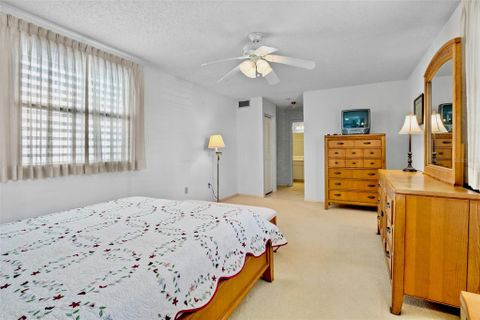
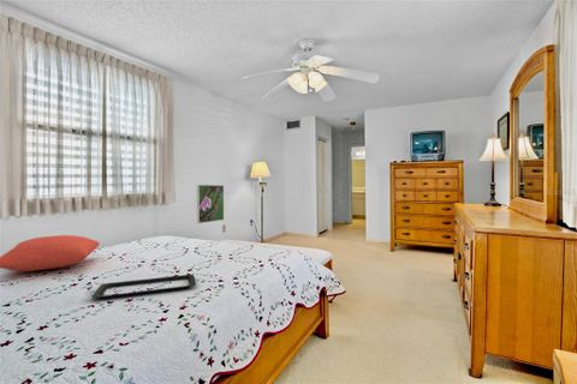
+ serving tray [90,274,197,300]
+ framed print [196,184,225,224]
+ cushion [0,234,101,272]
